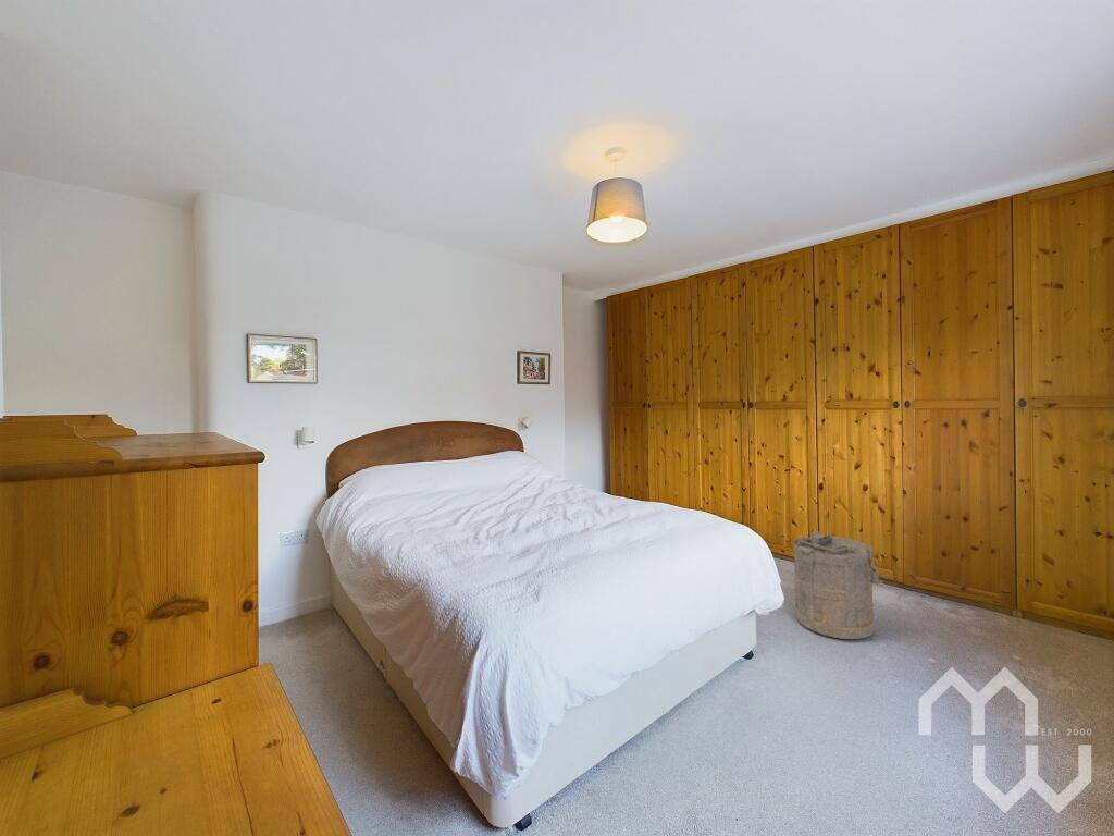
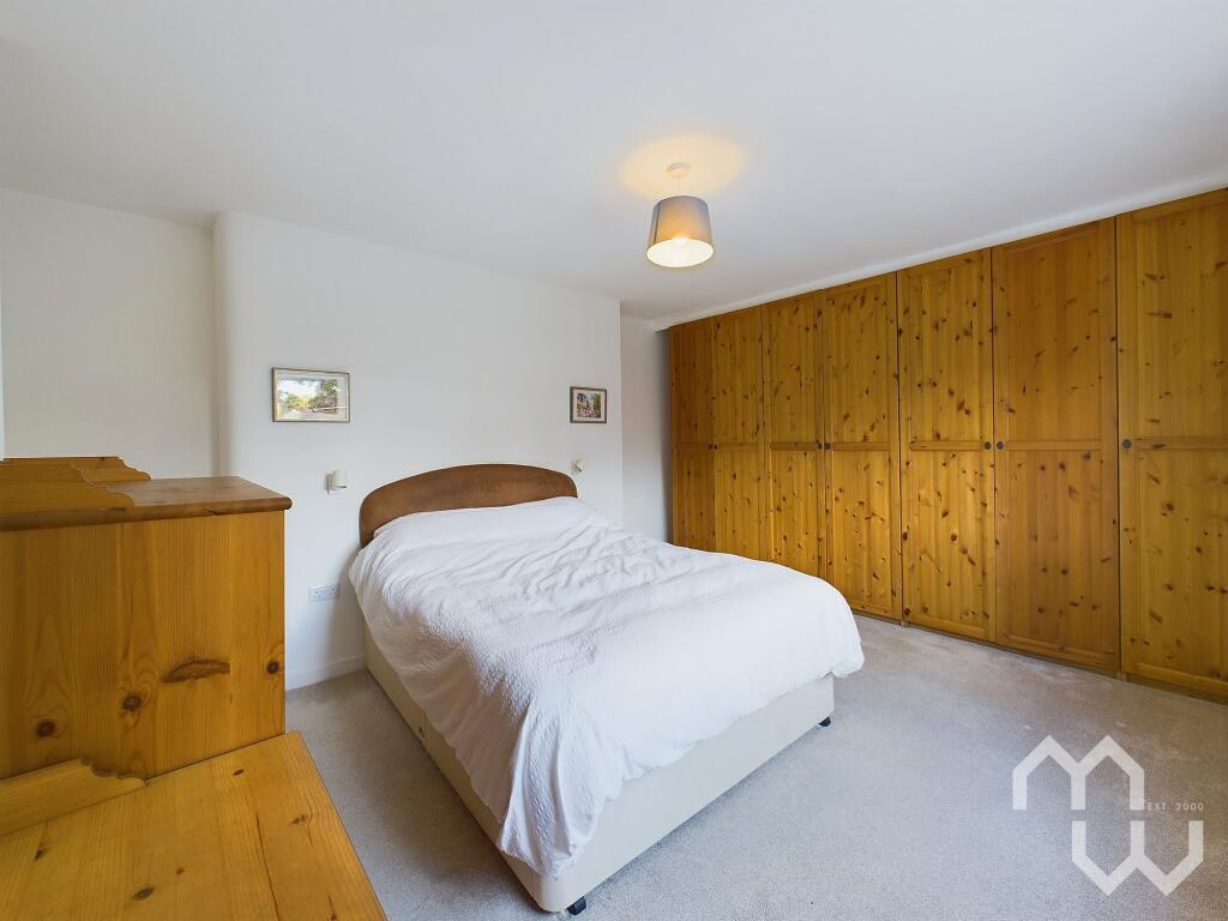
- laundry hamper [793,531,895,640]
